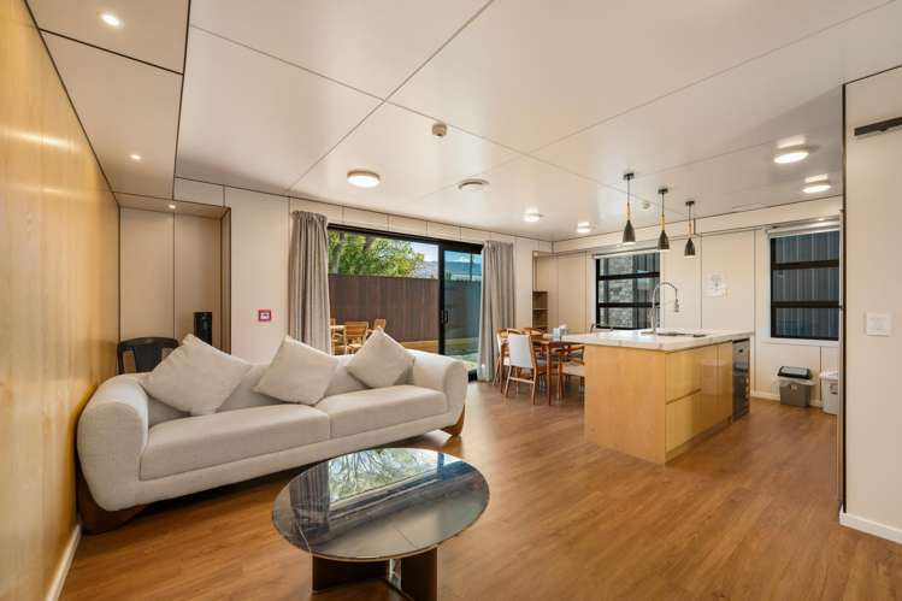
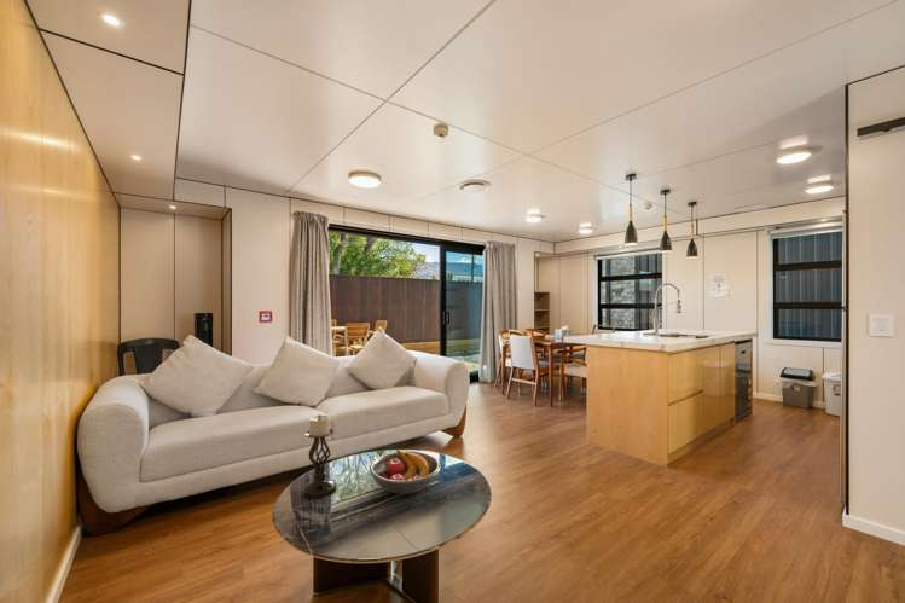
+ fruit bowl [369,448,442,495]
+ candle holder [301,413,337,500]
